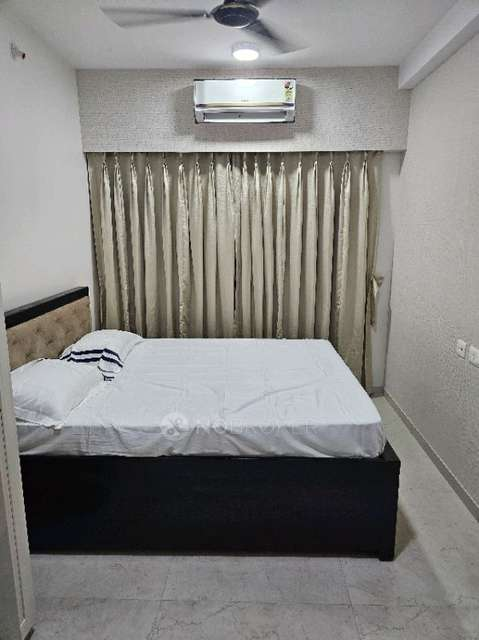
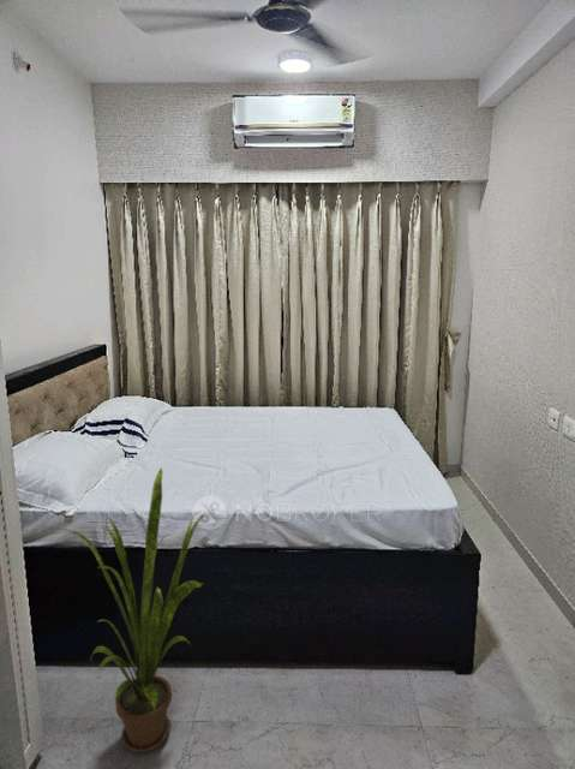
+ house plant [60,466,208,753]
